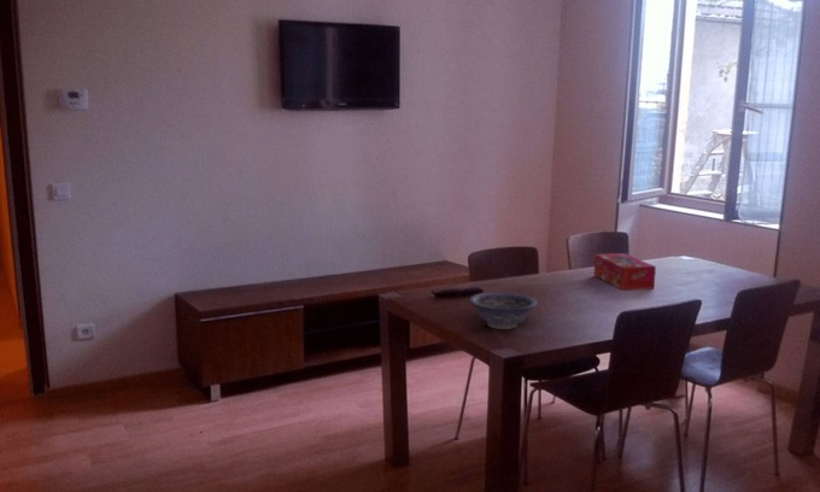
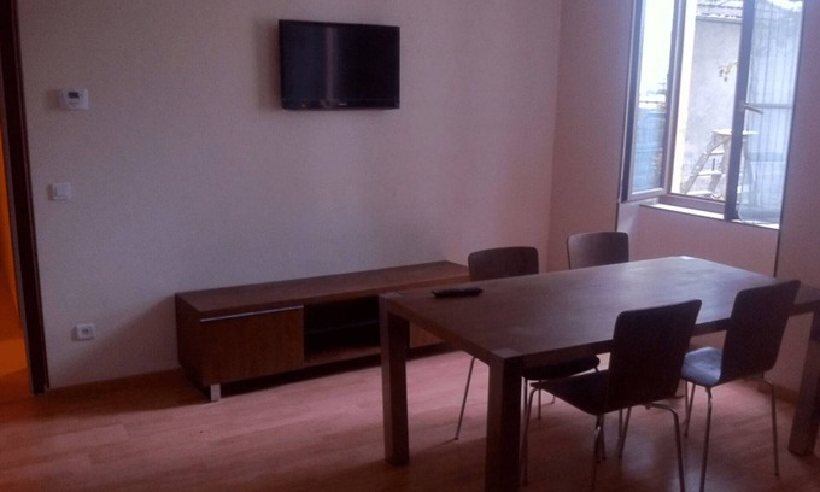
- tissue box [592,252,657,291]
- decorative bowl [468,291,539,330]
